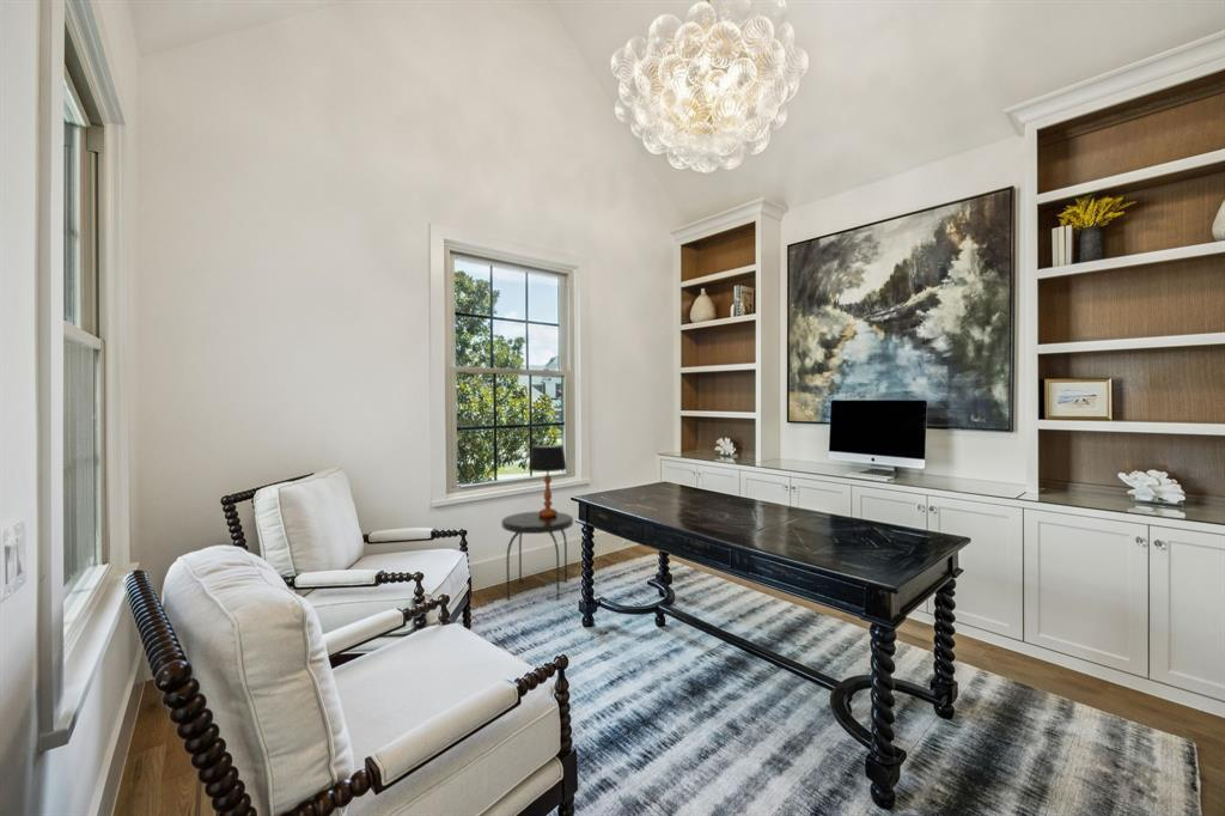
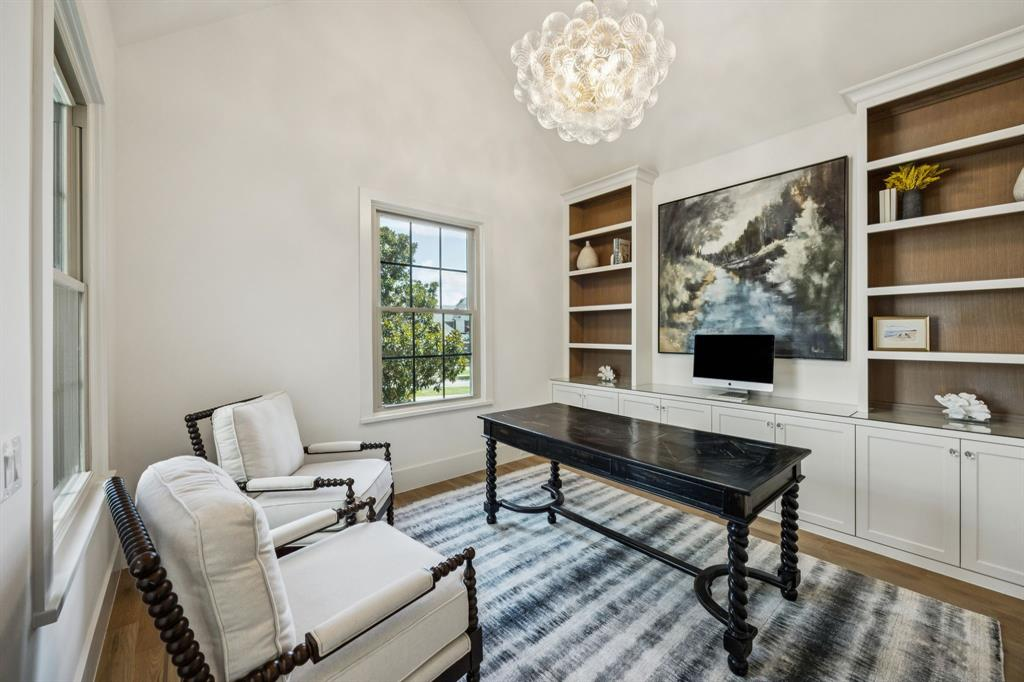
- table lamp [528,444,568,517]
- side table [500,511,574,602]
